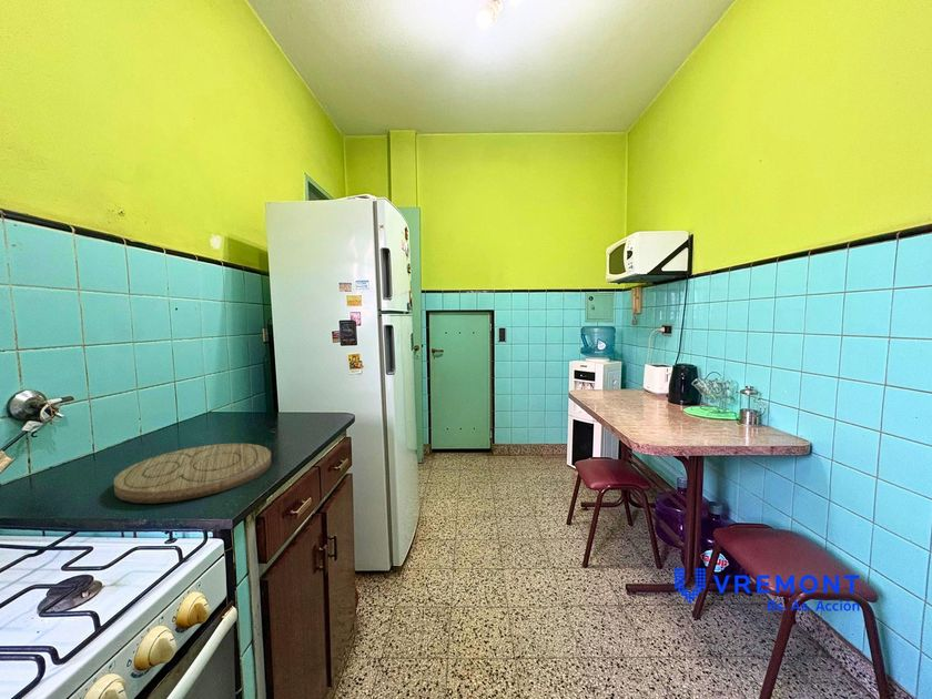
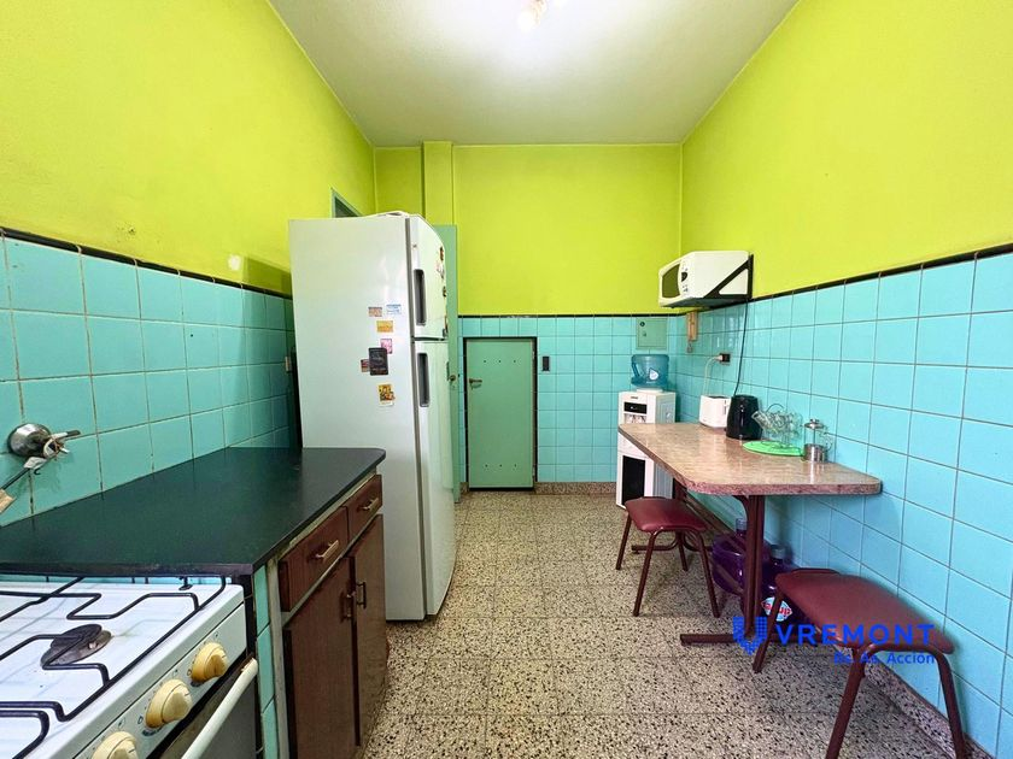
- cutting board [113,443,272,505]
